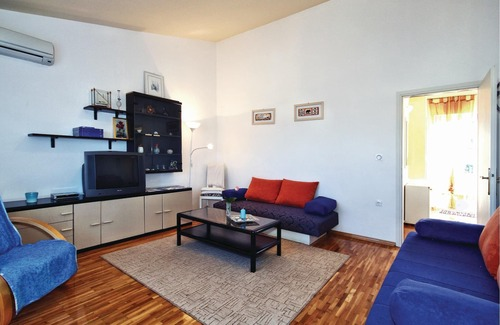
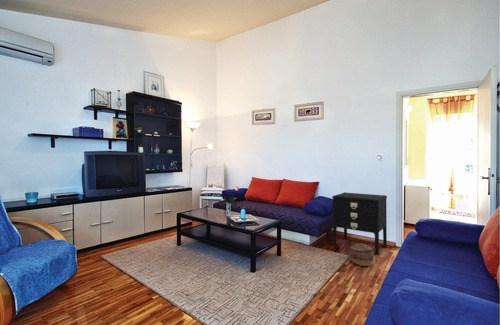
+ nightstand [331,192,388,256]
+ basket [349,242,375,267]
